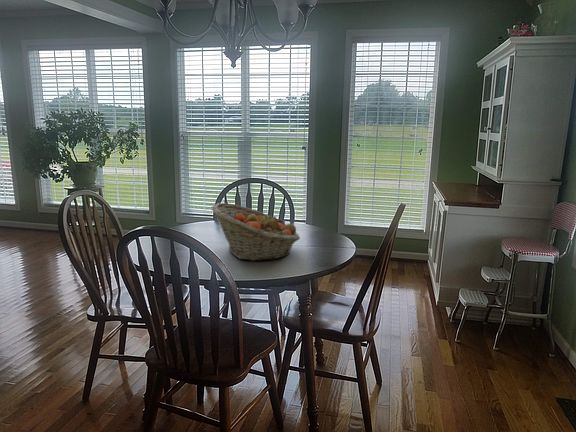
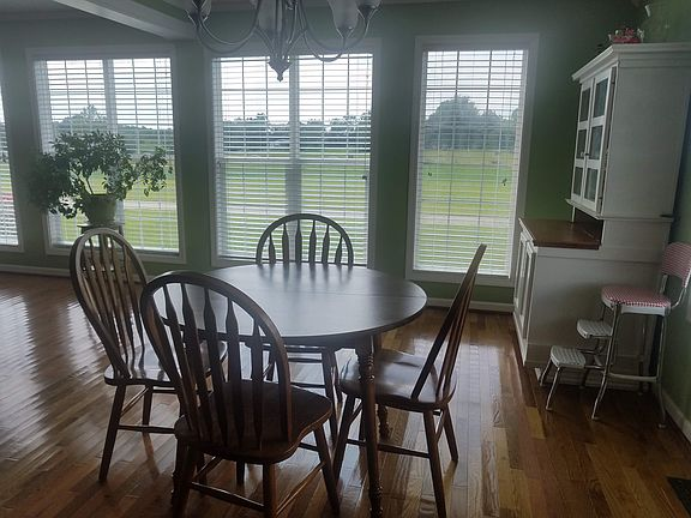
- fruit basket [210,202,301,262]
